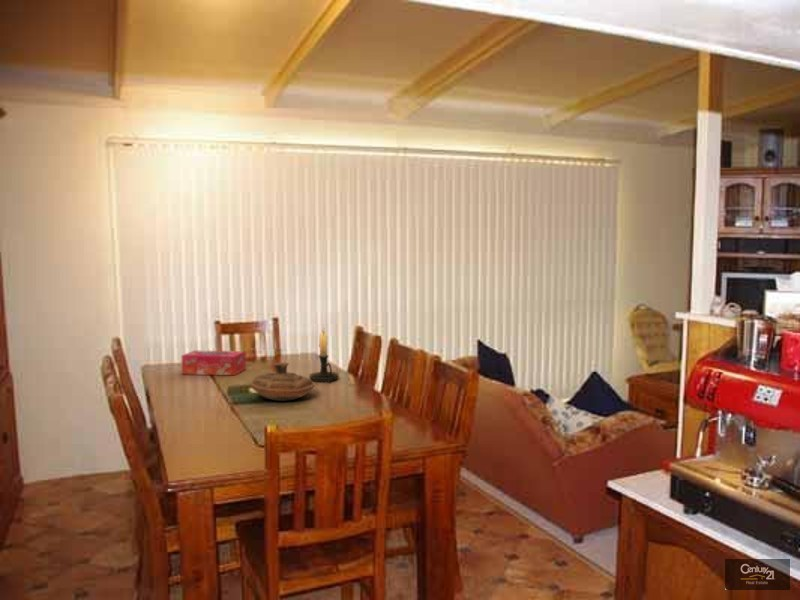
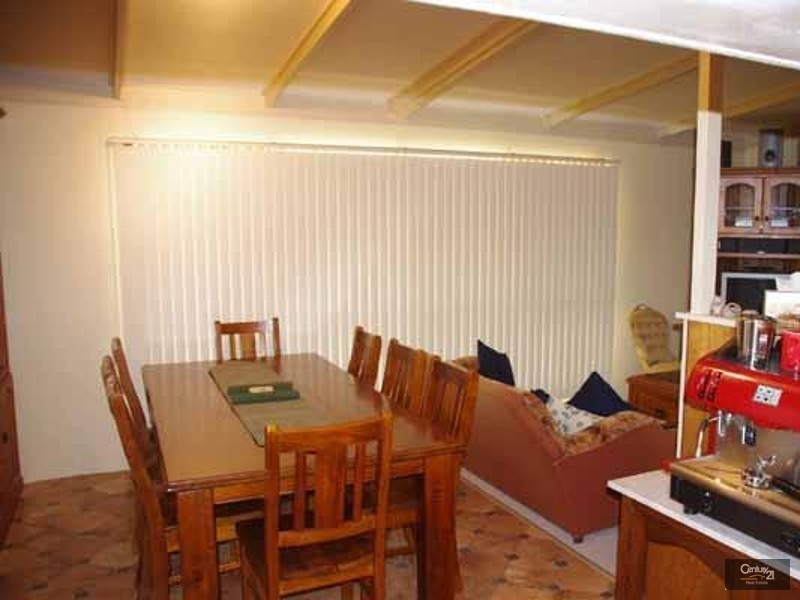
- candle holder [308,324,340,384]
- tissue box [180,349,247,376]
- decorative bowl [249,362,316,402]
